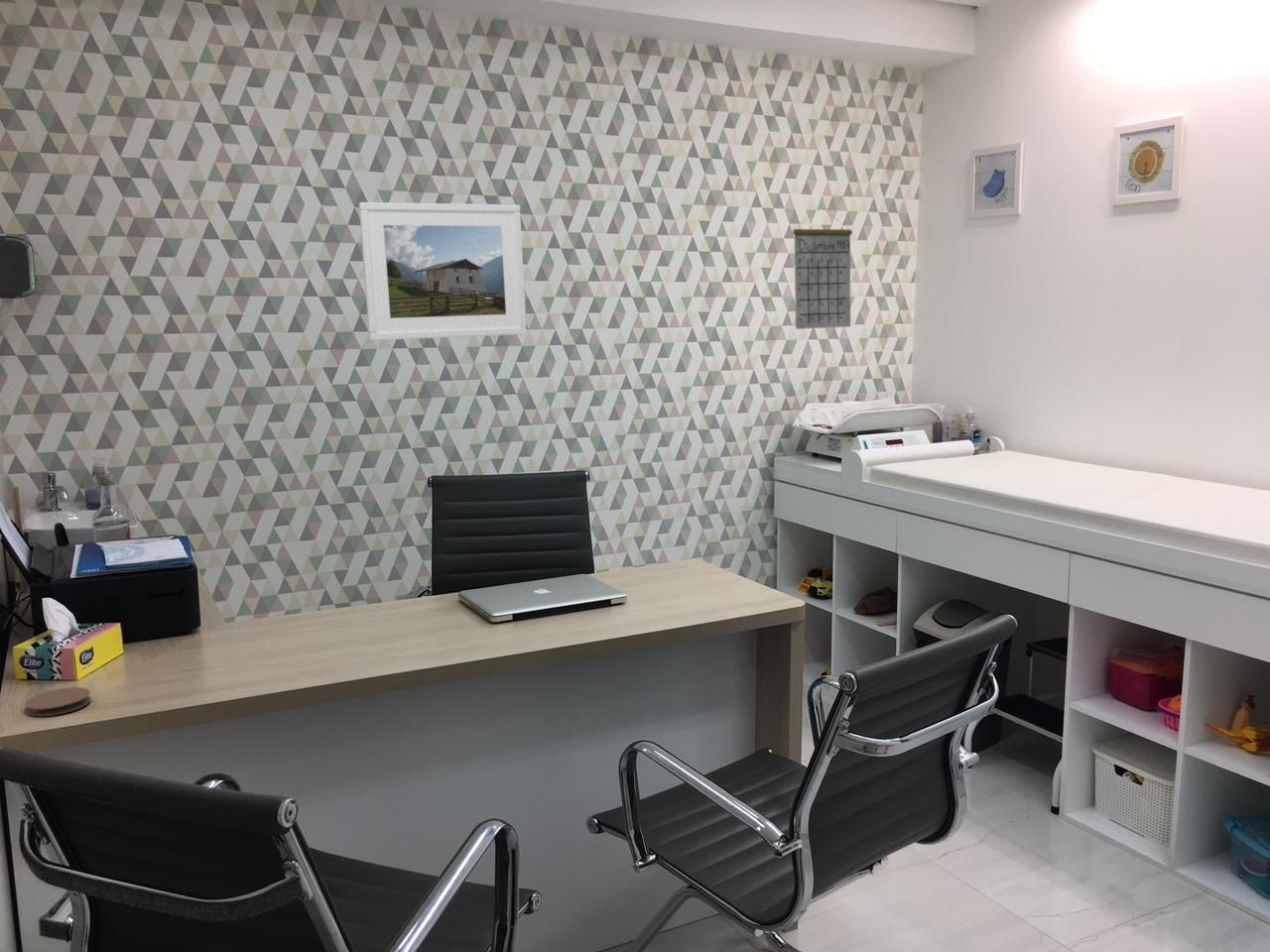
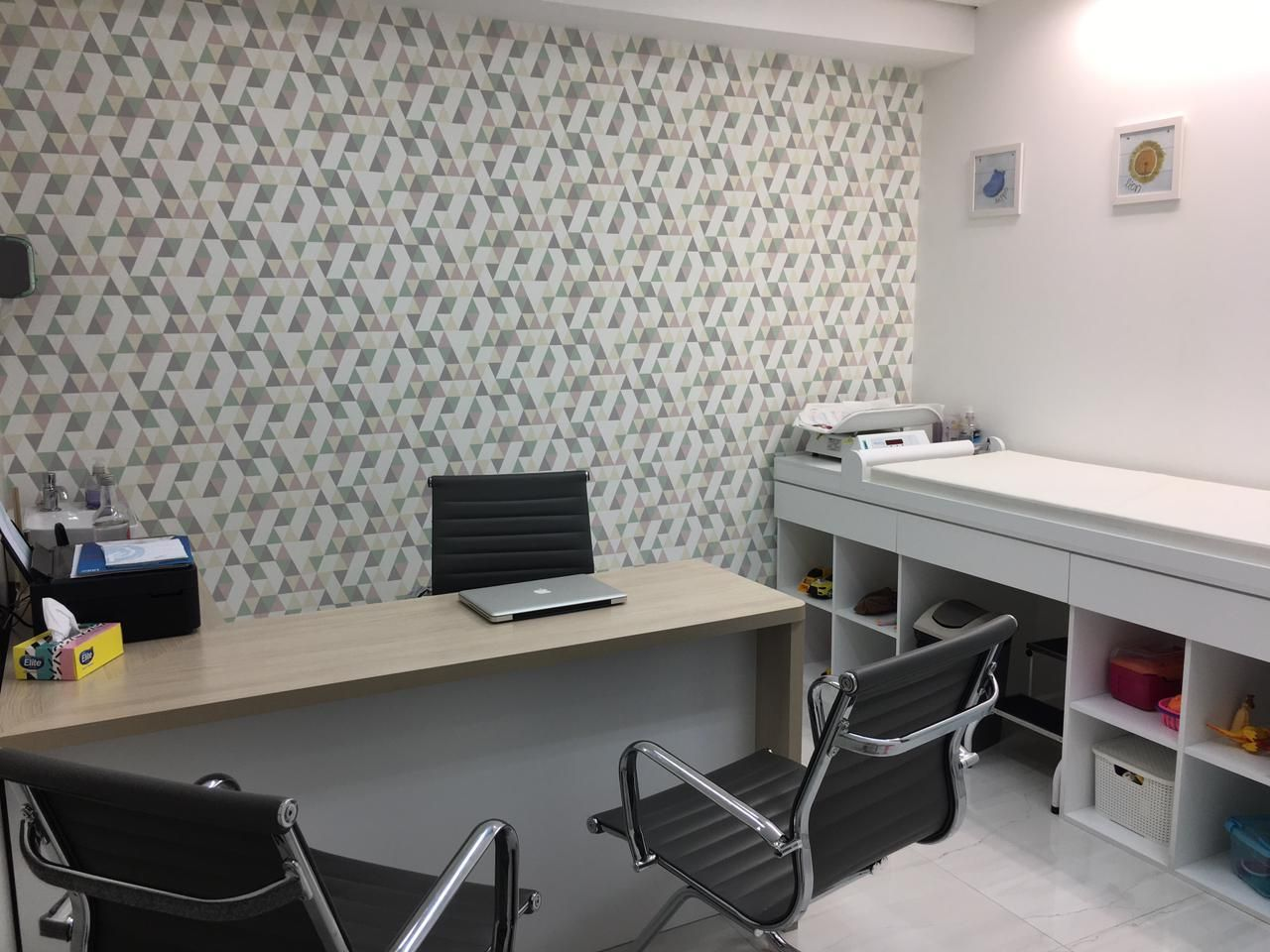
- calendar [792,205,853,330]
- coaster [24,686,92,717]
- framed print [358,201,528,342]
